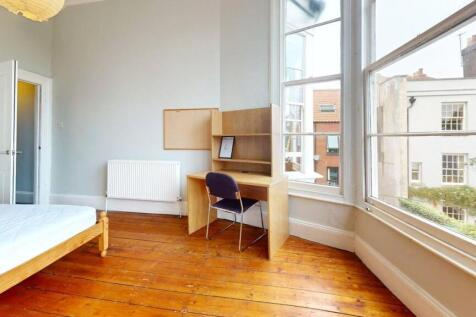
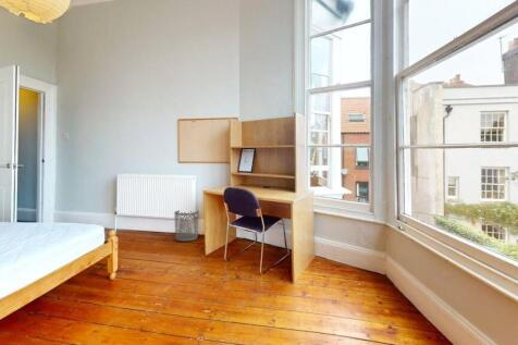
+ waste bin [173,210,200,243]
